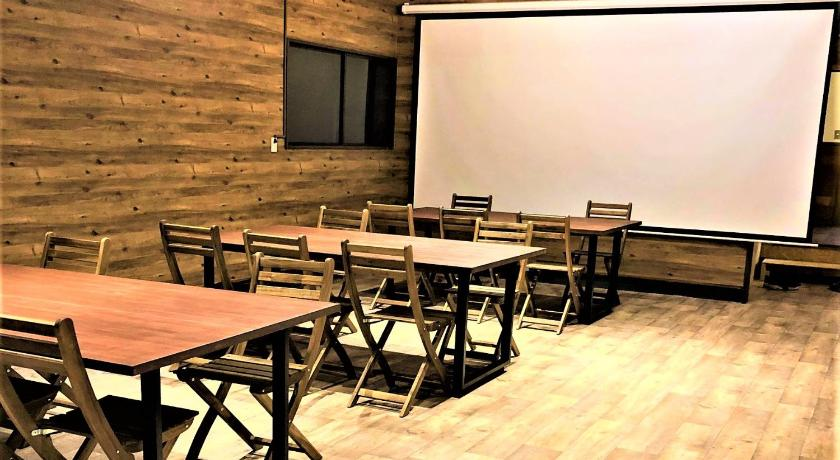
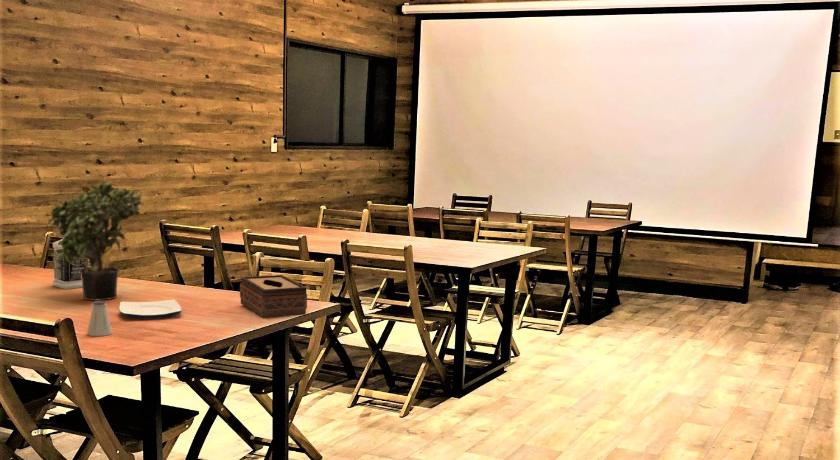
+ bottle [52,237,89,290]
+ potted plant [44,178,145,301]
+ saltshaker [86,300,113,337]
+ tissue box [239,274,308,319]
+ plate [118,299,182,319]
